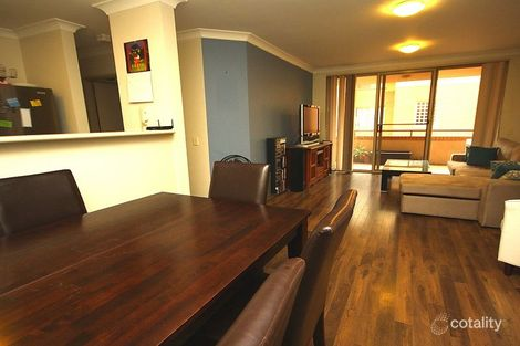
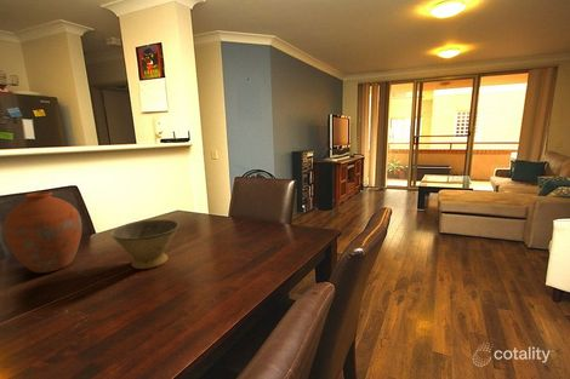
+ bowl [109,218,181,270]
+ vase [1,190,84,274]
